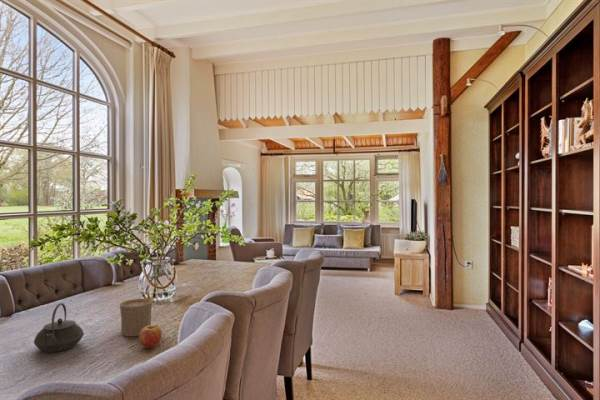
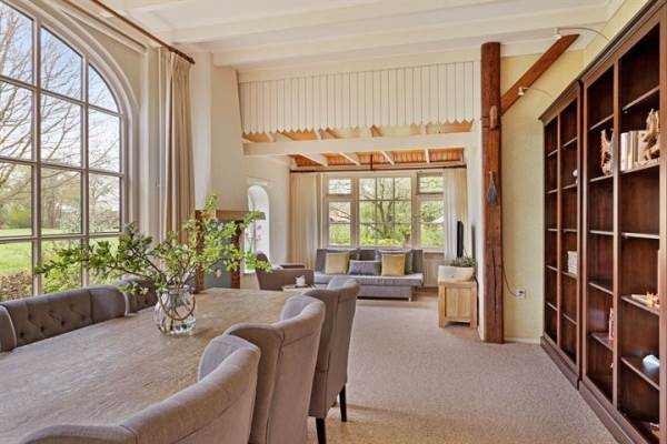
- cup [119,298,153,337]
- teapot [33,302,85,353]
- fruit [138,324,163,349]
